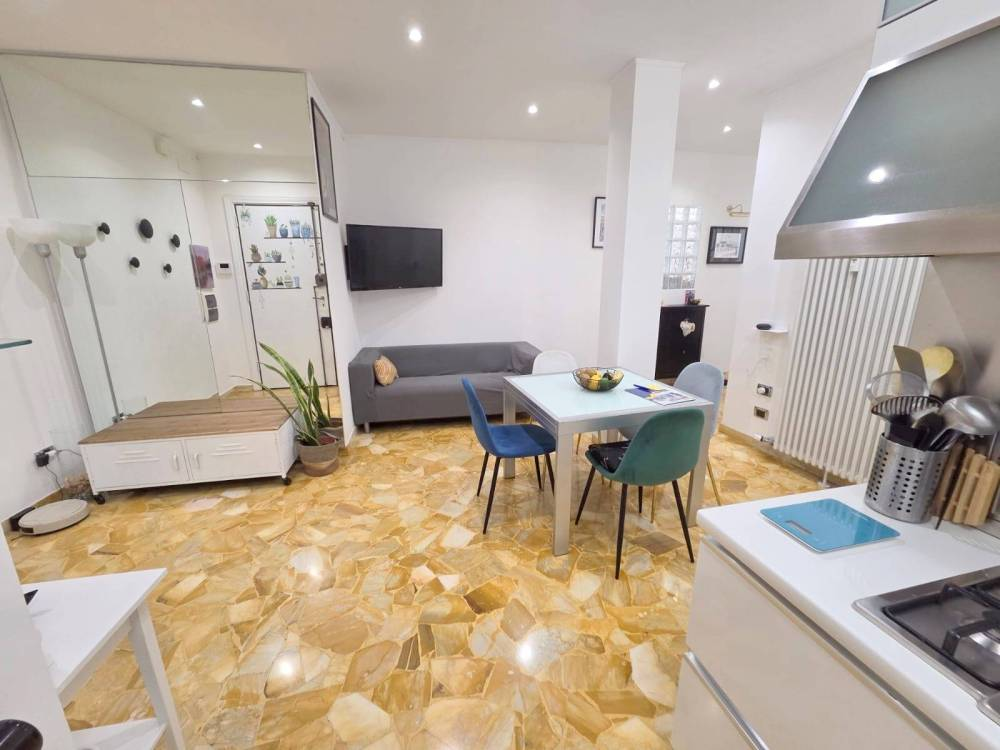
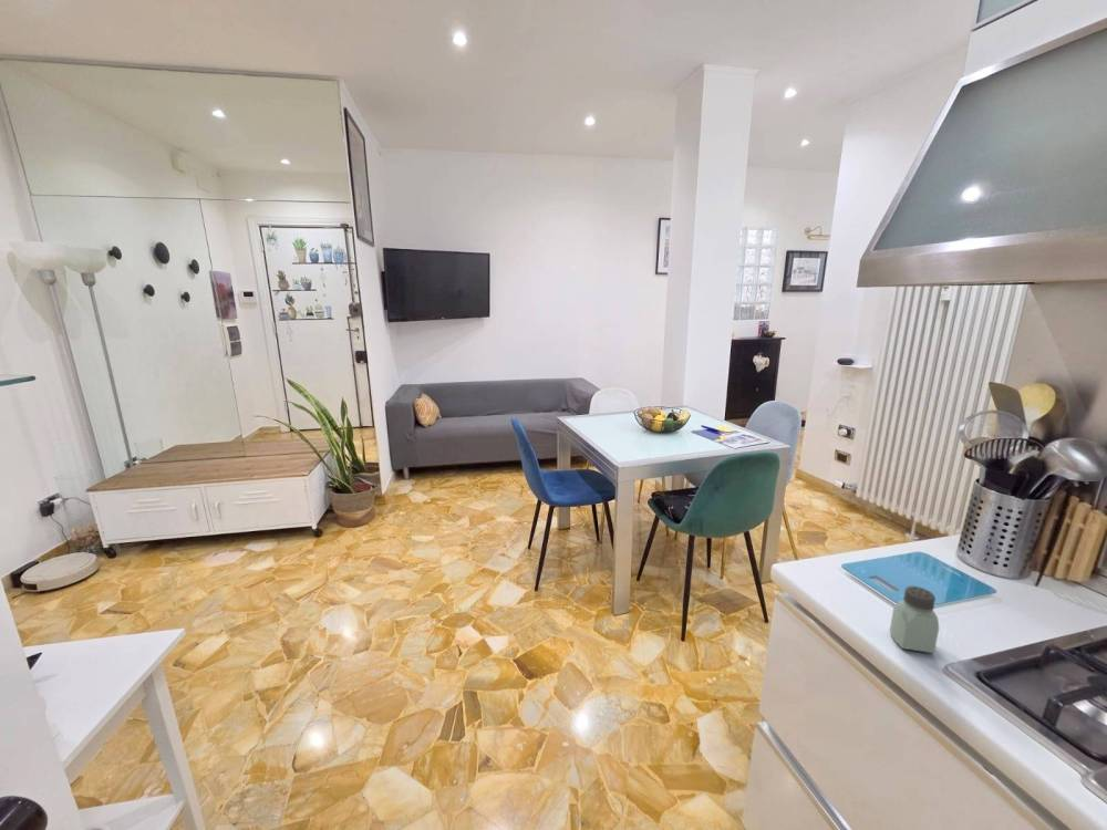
+ saltshaker [889,585,940,654]
